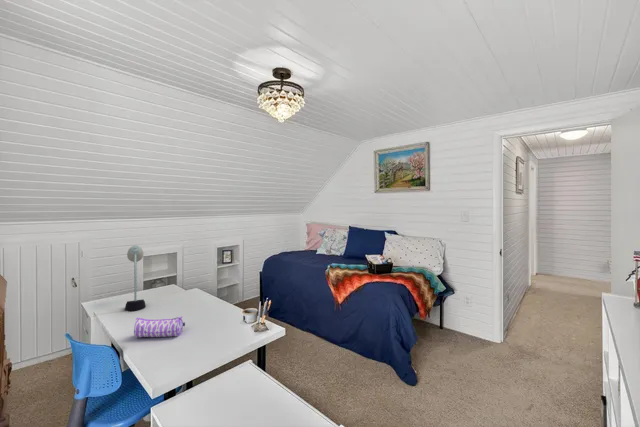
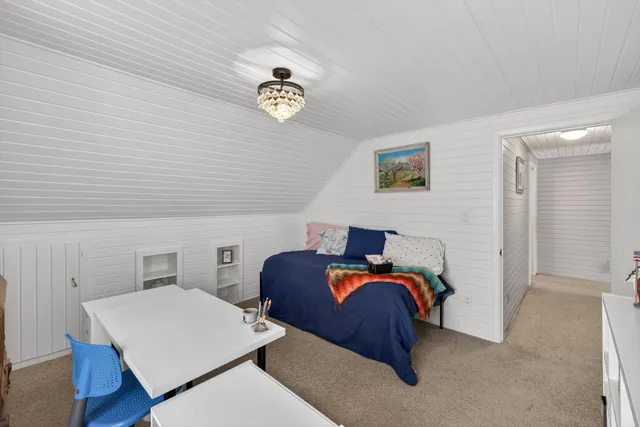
- pencil case [133,316,186,338]
- desk lamp [124,244,147,313]
